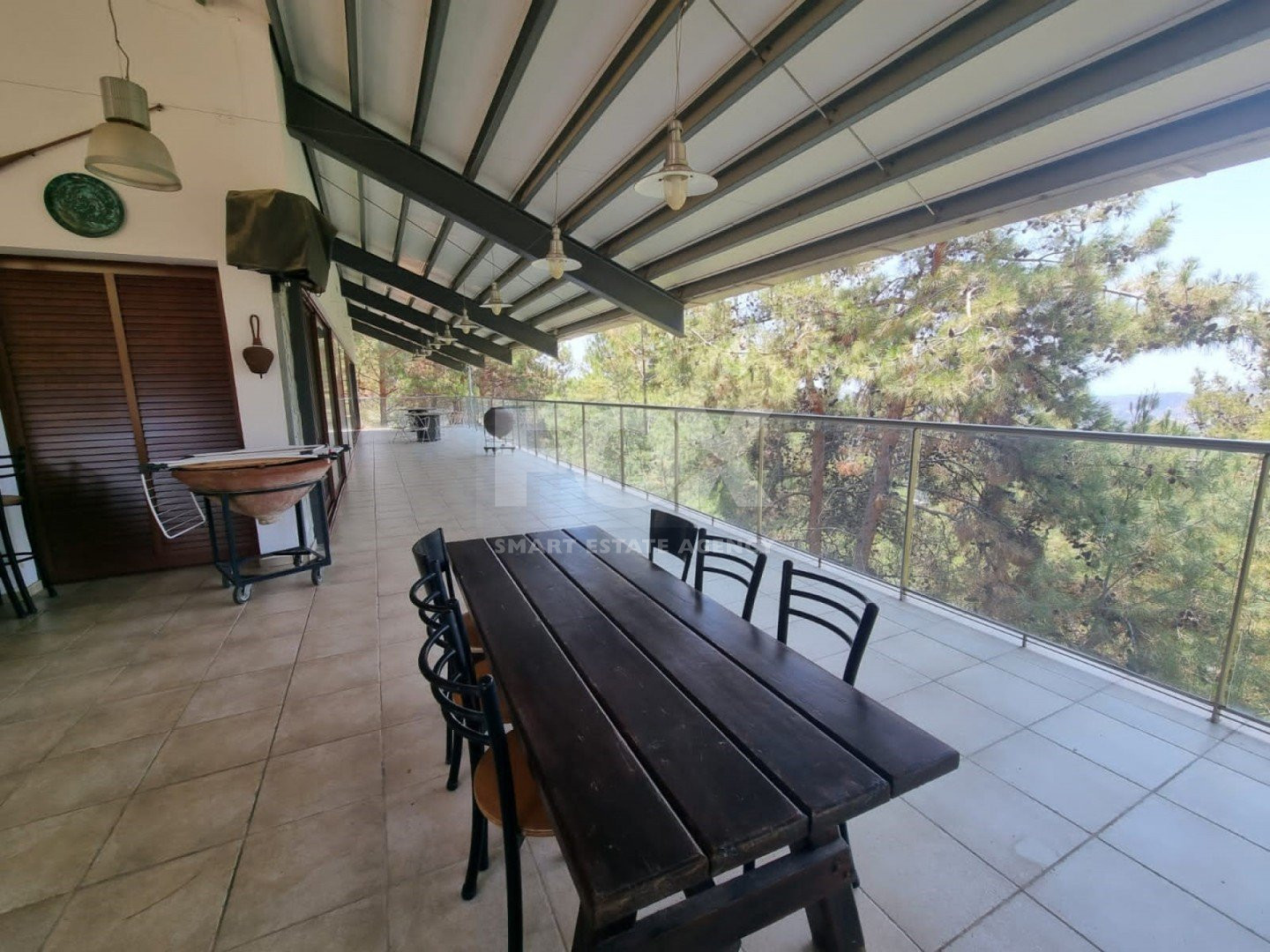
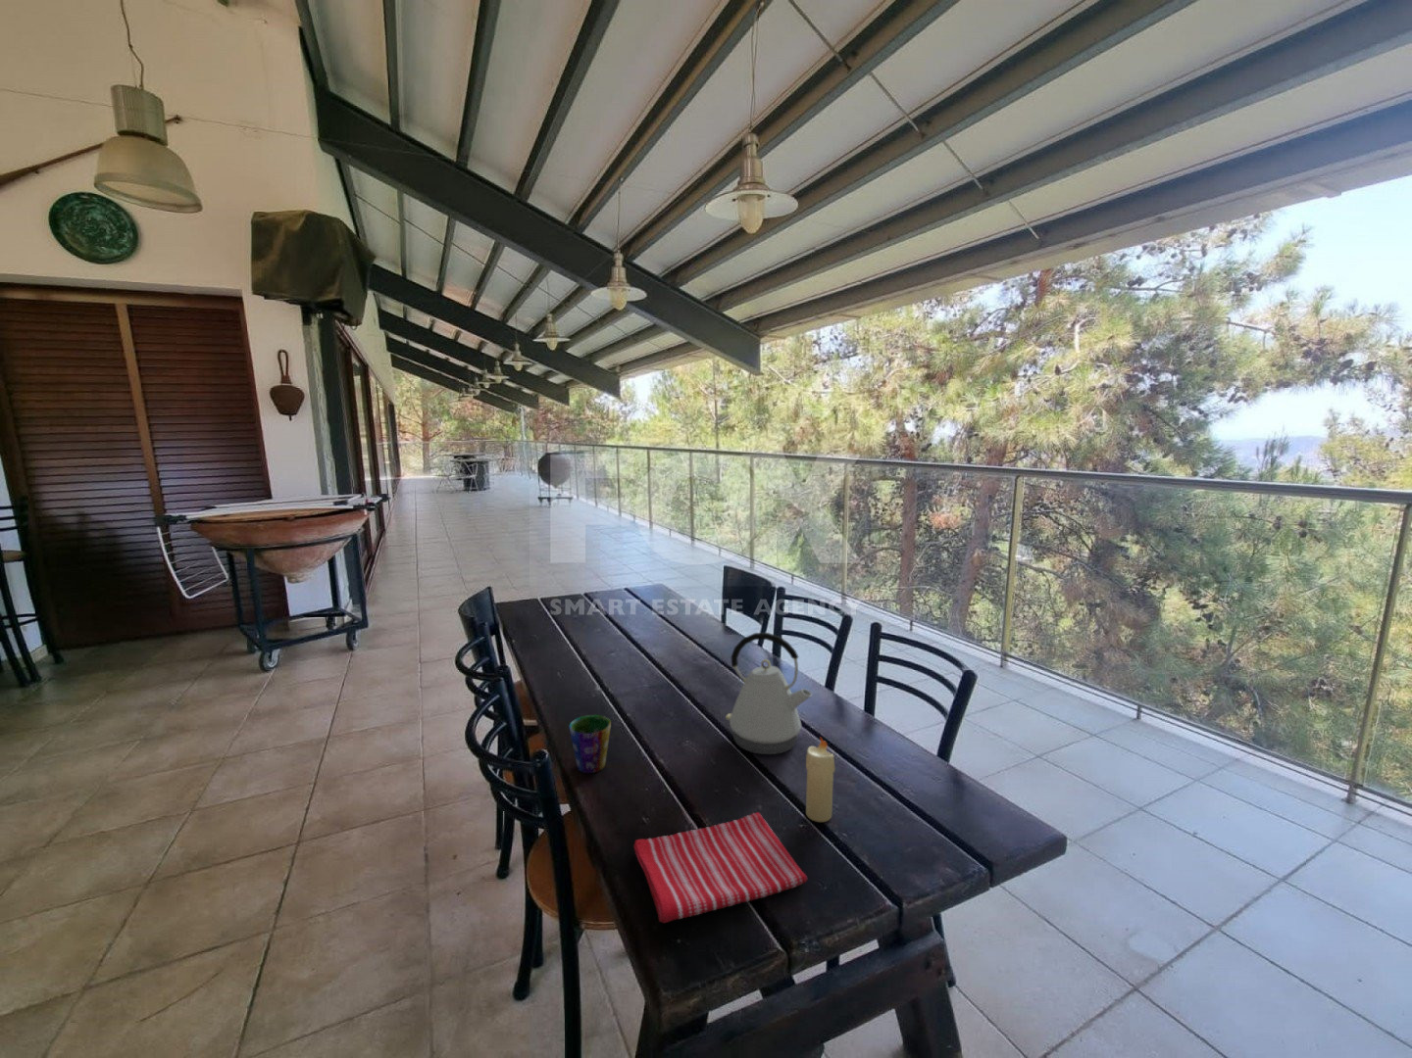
+ kettle [725,632,813,756]
+ cup [568,715,611,773]
+ candle [805,737,835,822]
+ dish towel [633,811,808,924]
